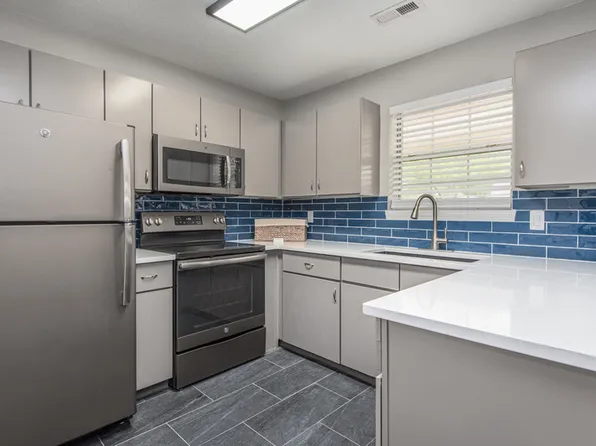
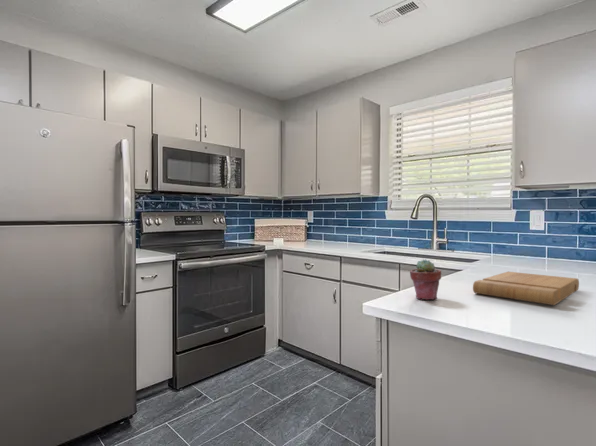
+ cutting board [472,271,580,306]
+ potted succulent [409,258,442,301]
